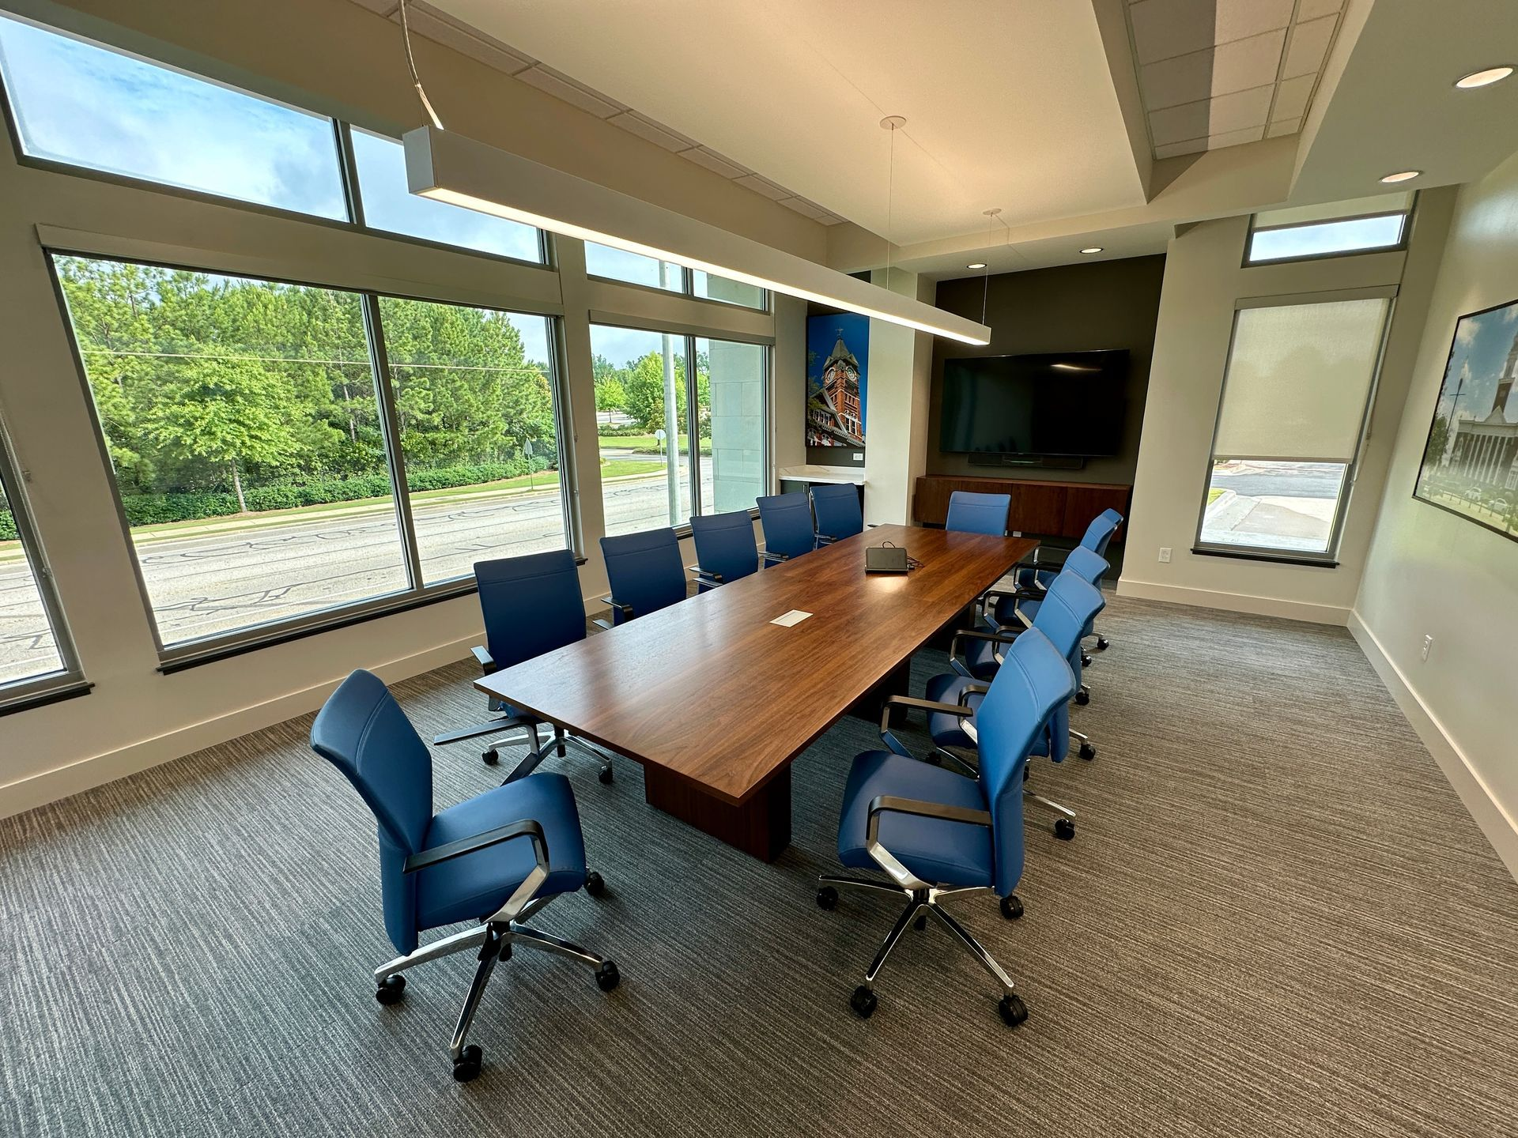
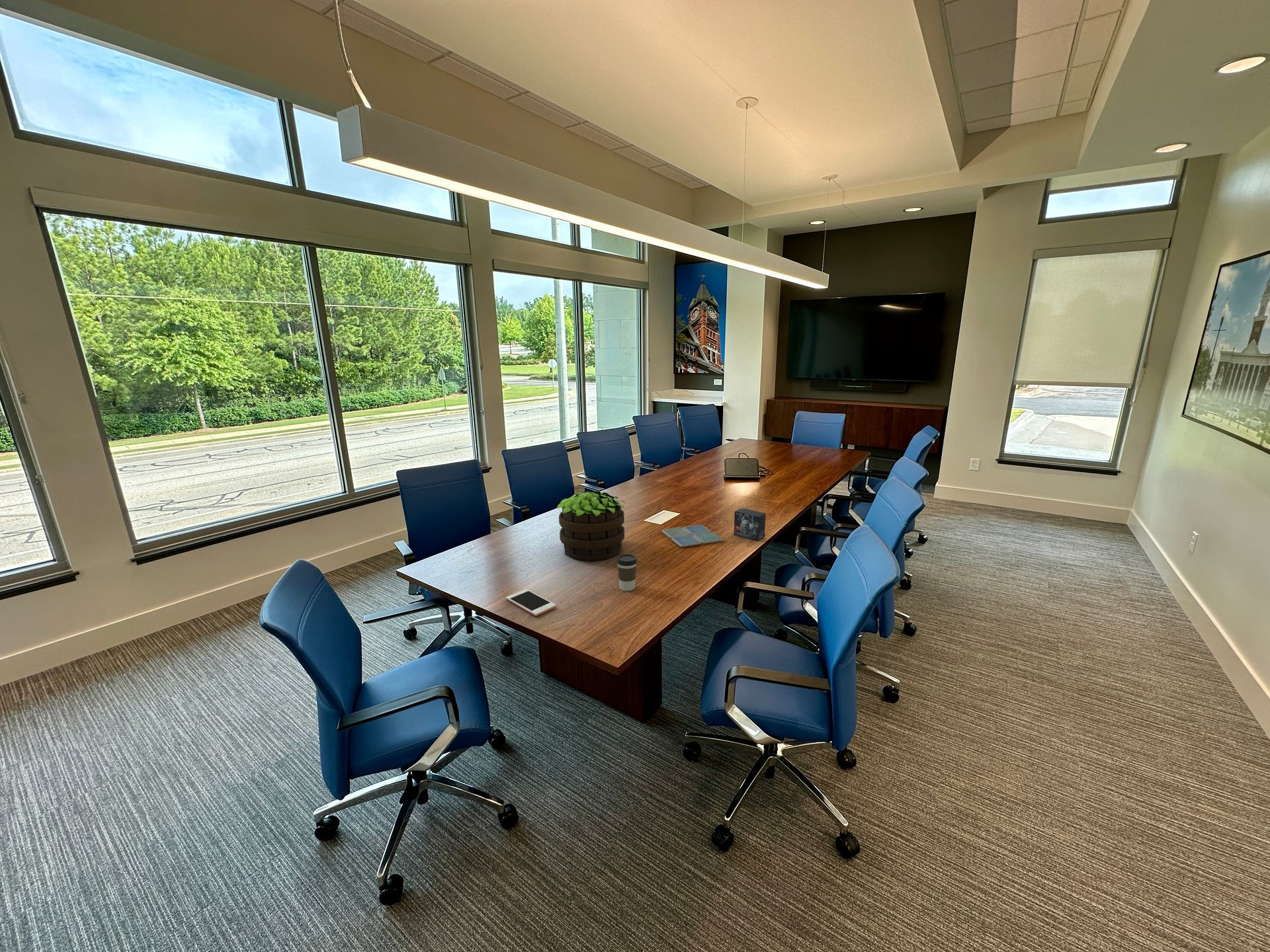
+ coffee cup [616,553,638,592]
+ cell phone [506,588,557,617]
+ potted plant [556,491,626,561]
+ drink coaster [661,524,724,548]
+ small box [734,507,767,541]
